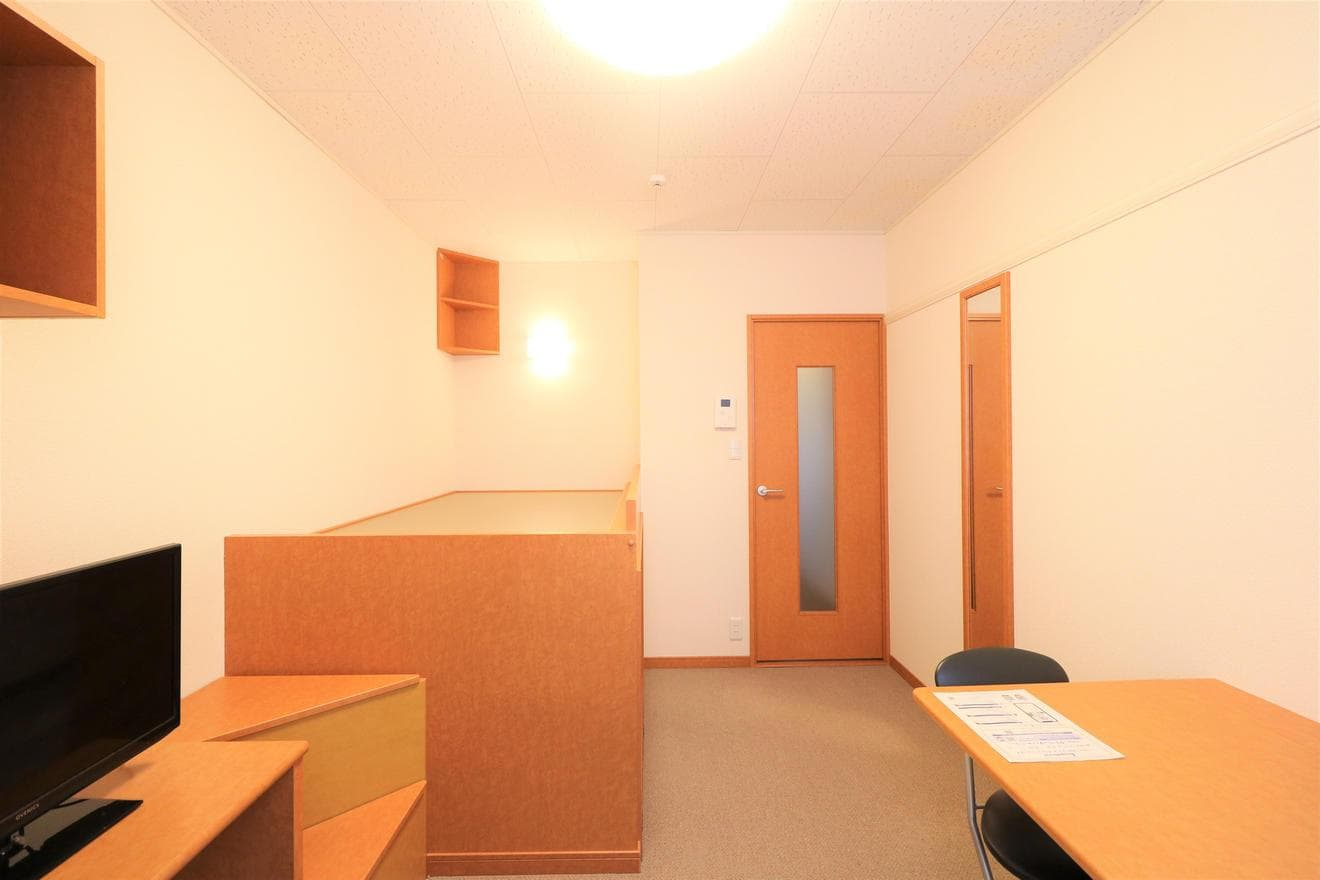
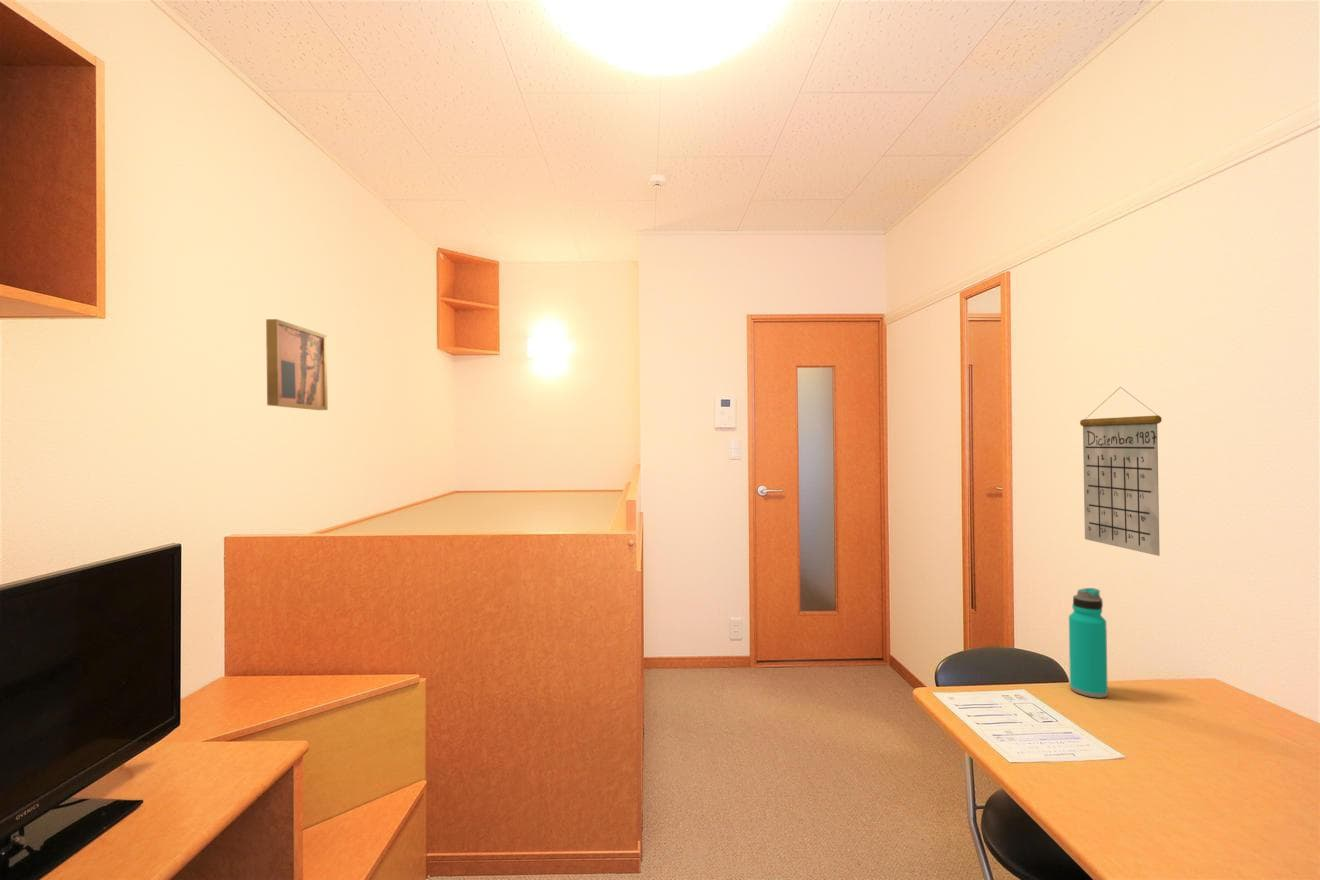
+ calendar [1079,386,1163,557]
+ wall art [265,318,329,411]
+ water bottle [1068,587,1109,699]
